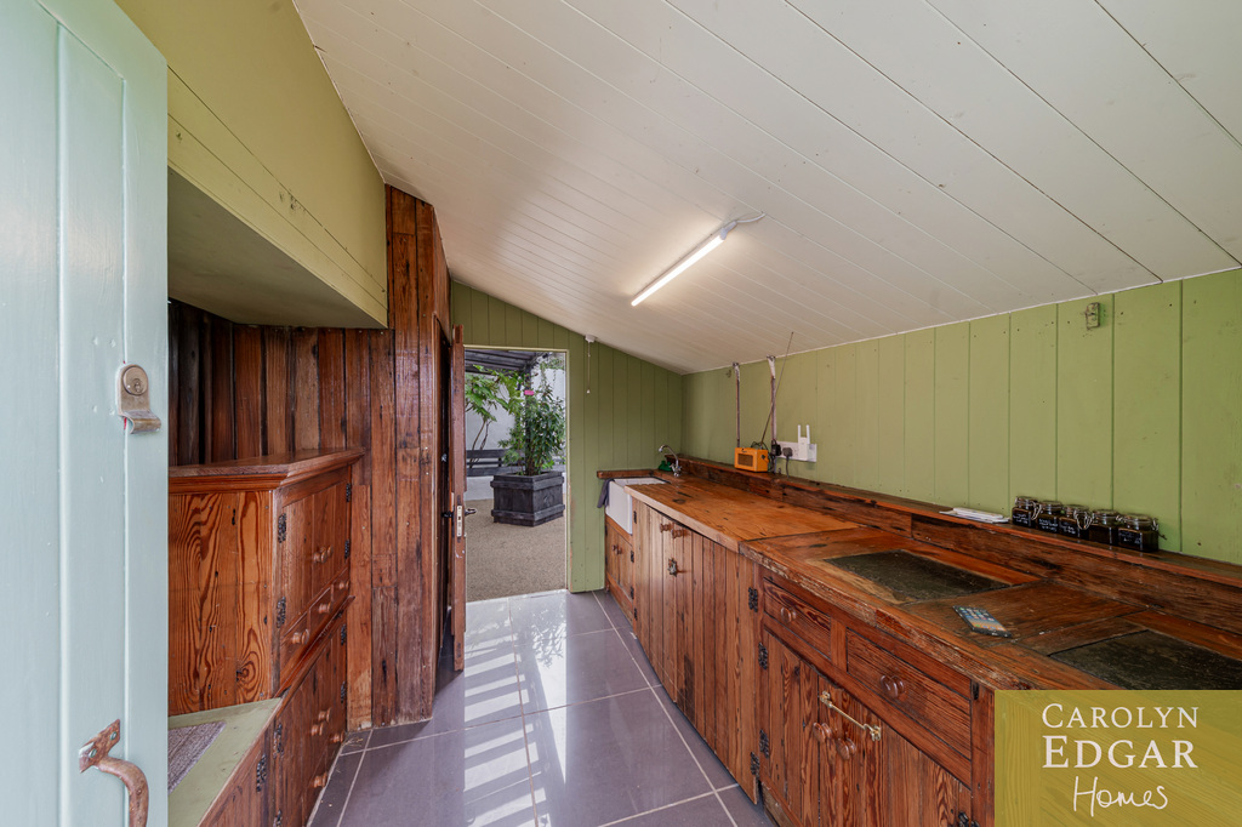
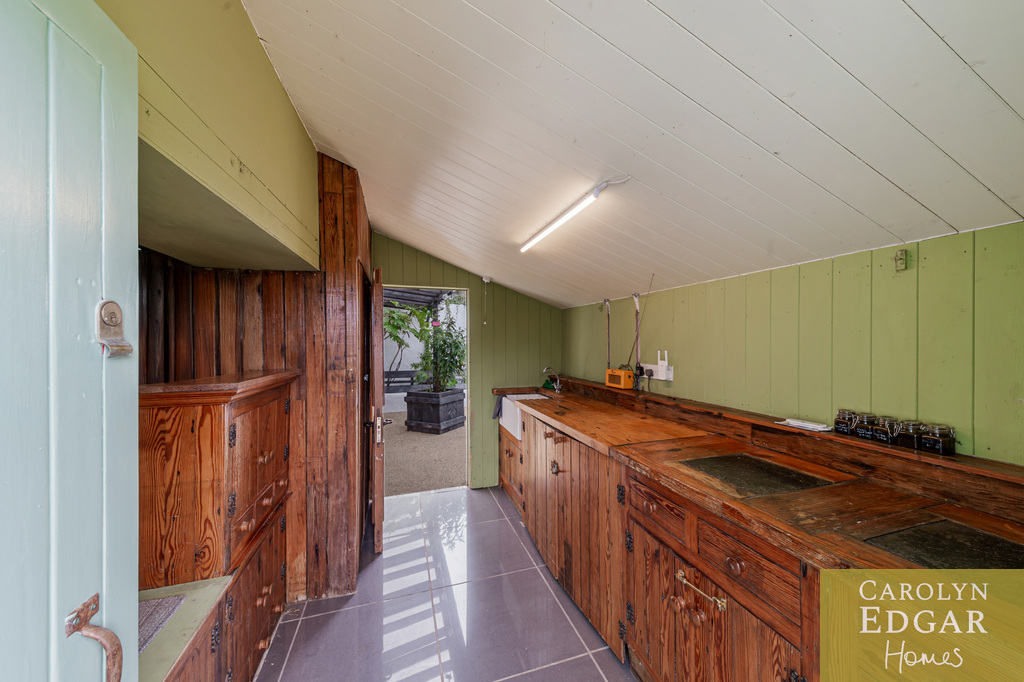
- smartphone [952,604,1013,638]
